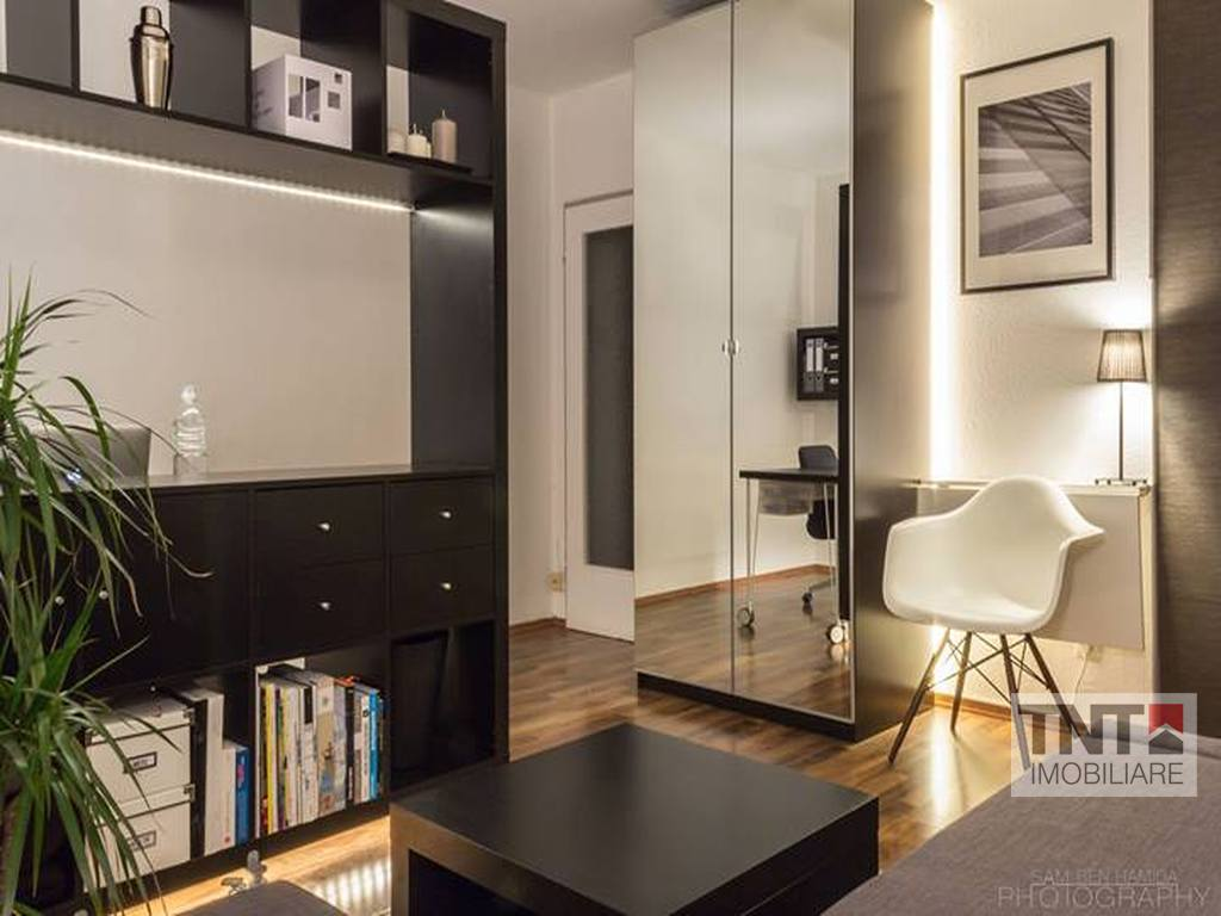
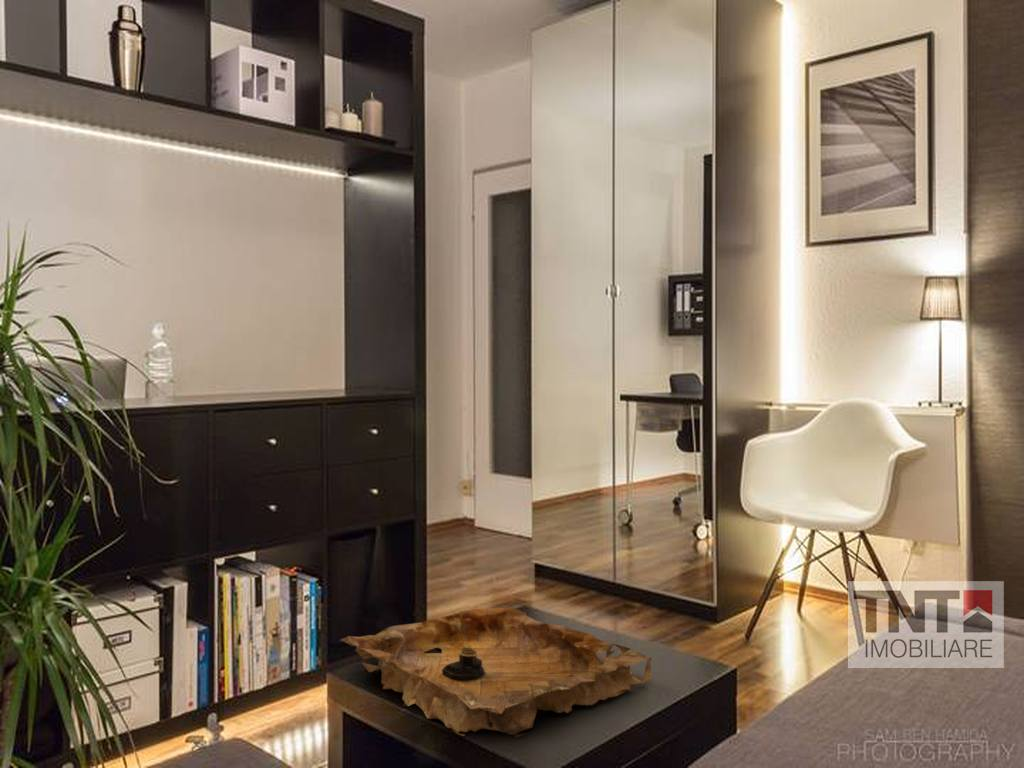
+ decorative tray [339,607,653,738]
